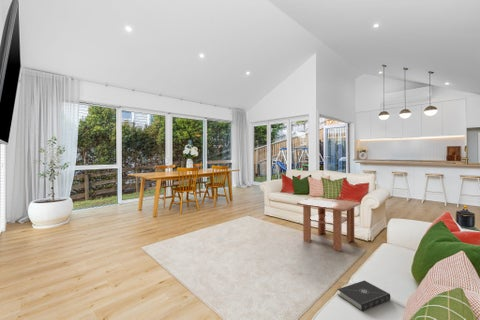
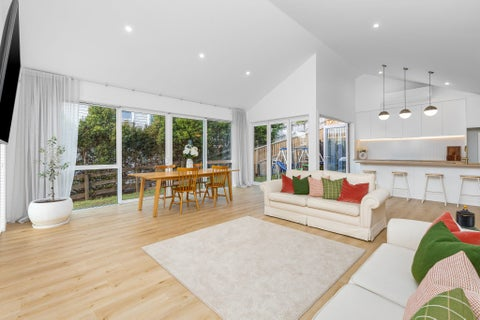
- coffee table [296,197,362,252]
- book [337,279,391,312]
